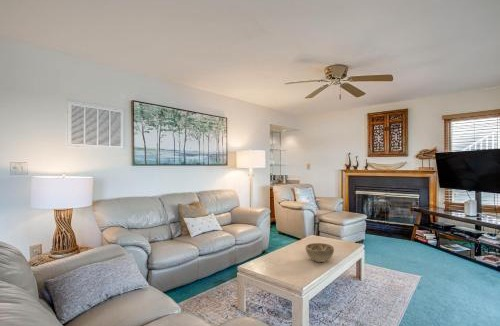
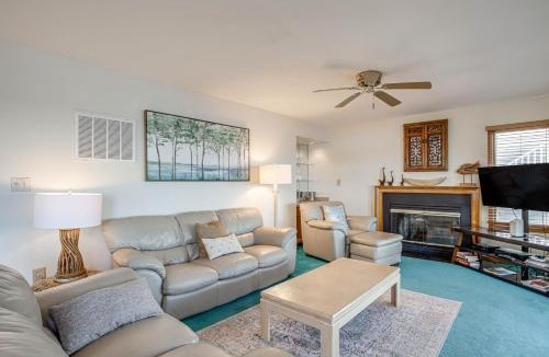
- decorative bowl [305,242,335,263]
